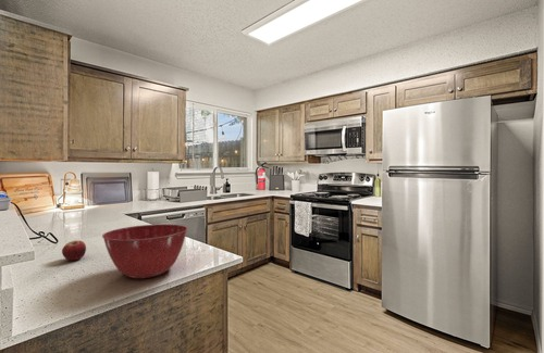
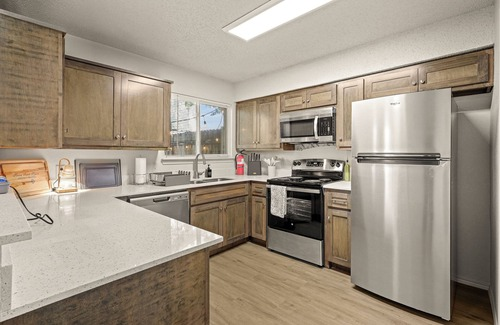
- fruit [61,240,87,262]
- mixing bowl [101,224,188,279]
